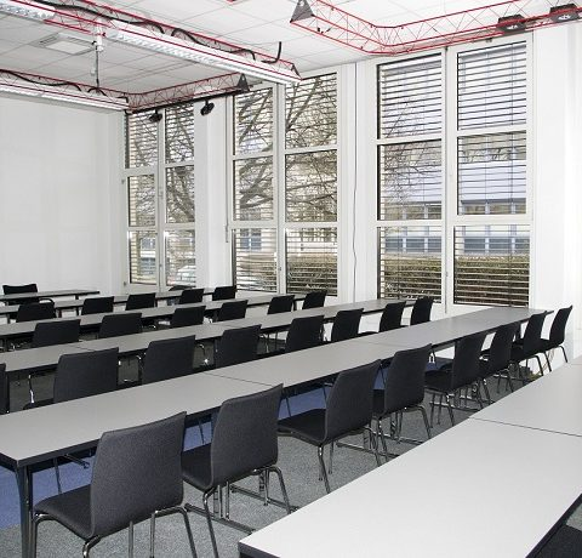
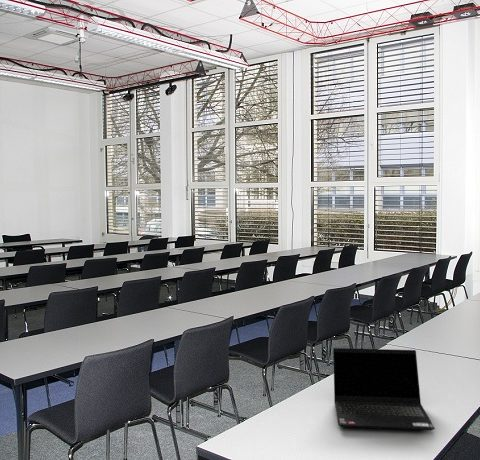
+ laptop computer [332,347,436,431]
